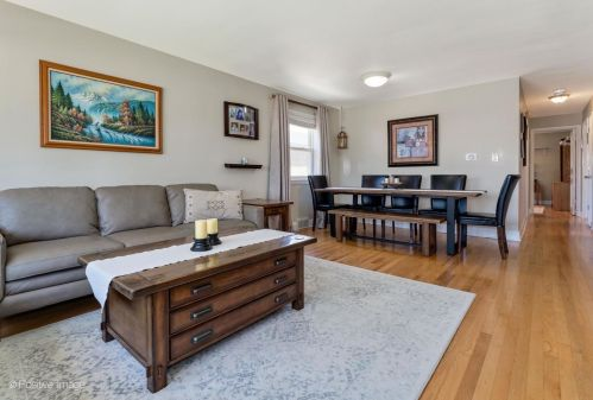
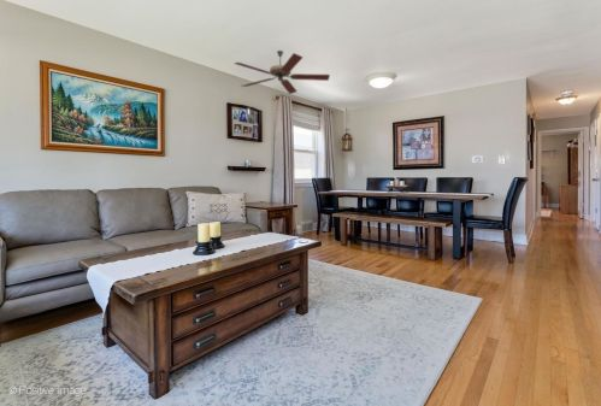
+ ceiling fan [232,49,331,95]
